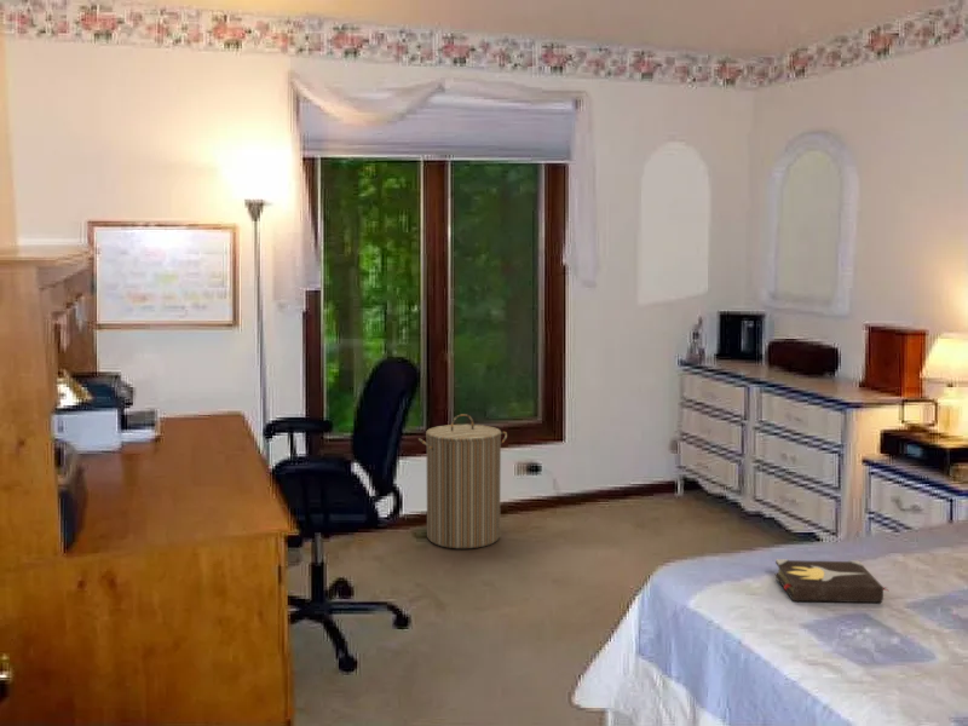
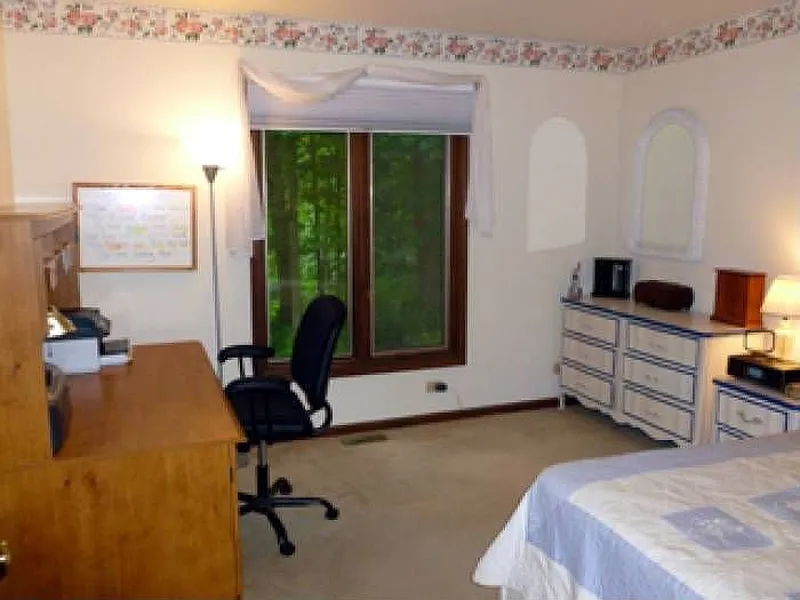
- laundry hamper [417,413,508,549]
- hardback book [773,558,888,604]
